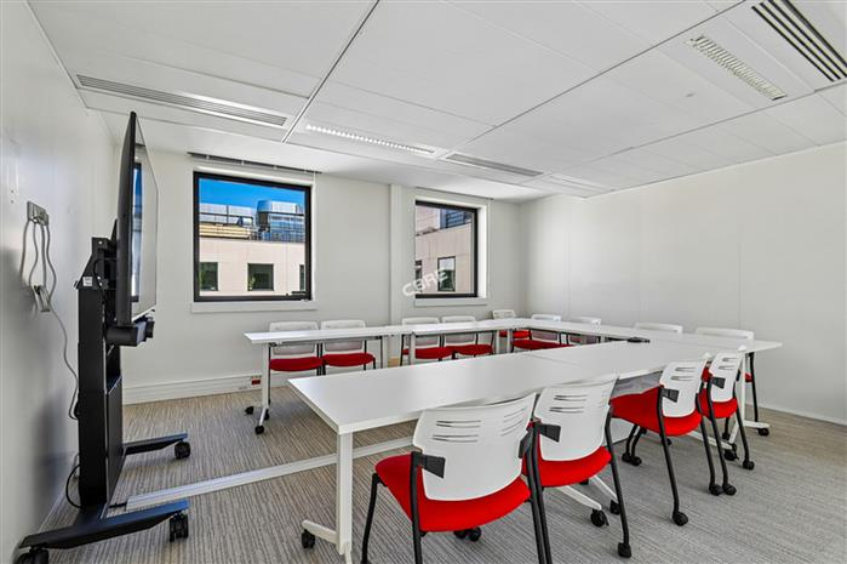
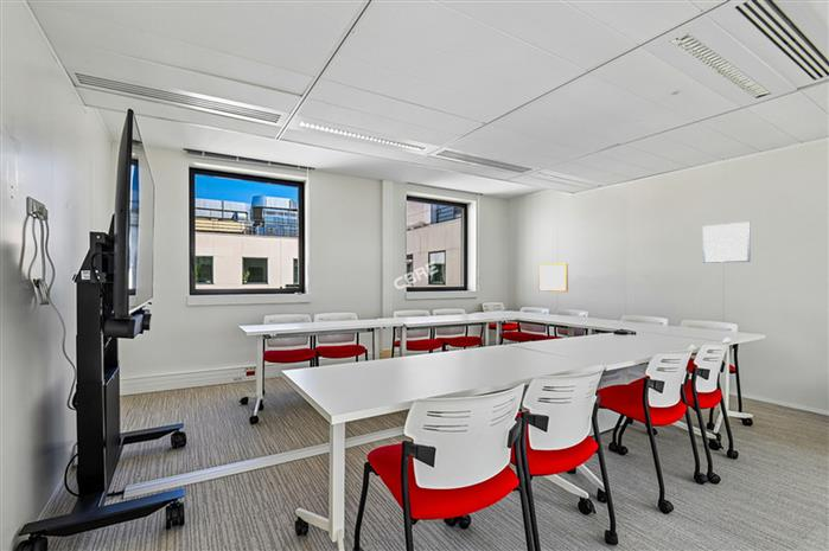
+ wall art [702,220,751,264]
+ writing board [537,263,569,293]
